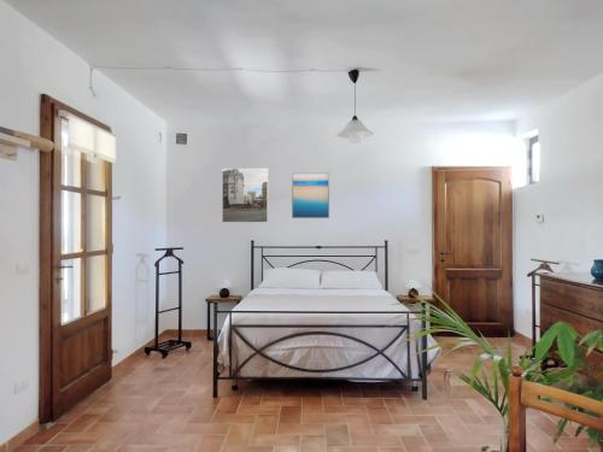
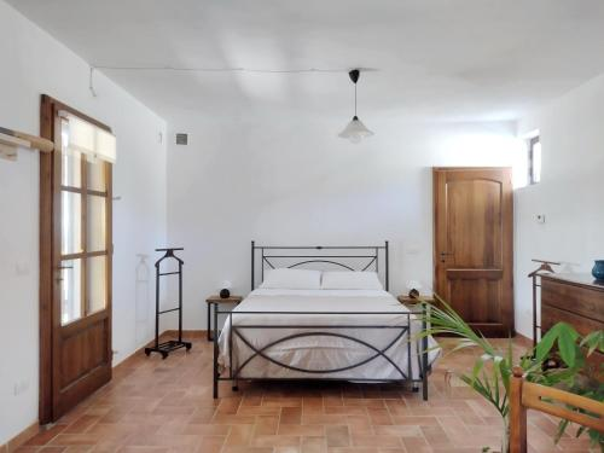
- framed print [221,168,269,224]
- wall art [291,171,330,219]
